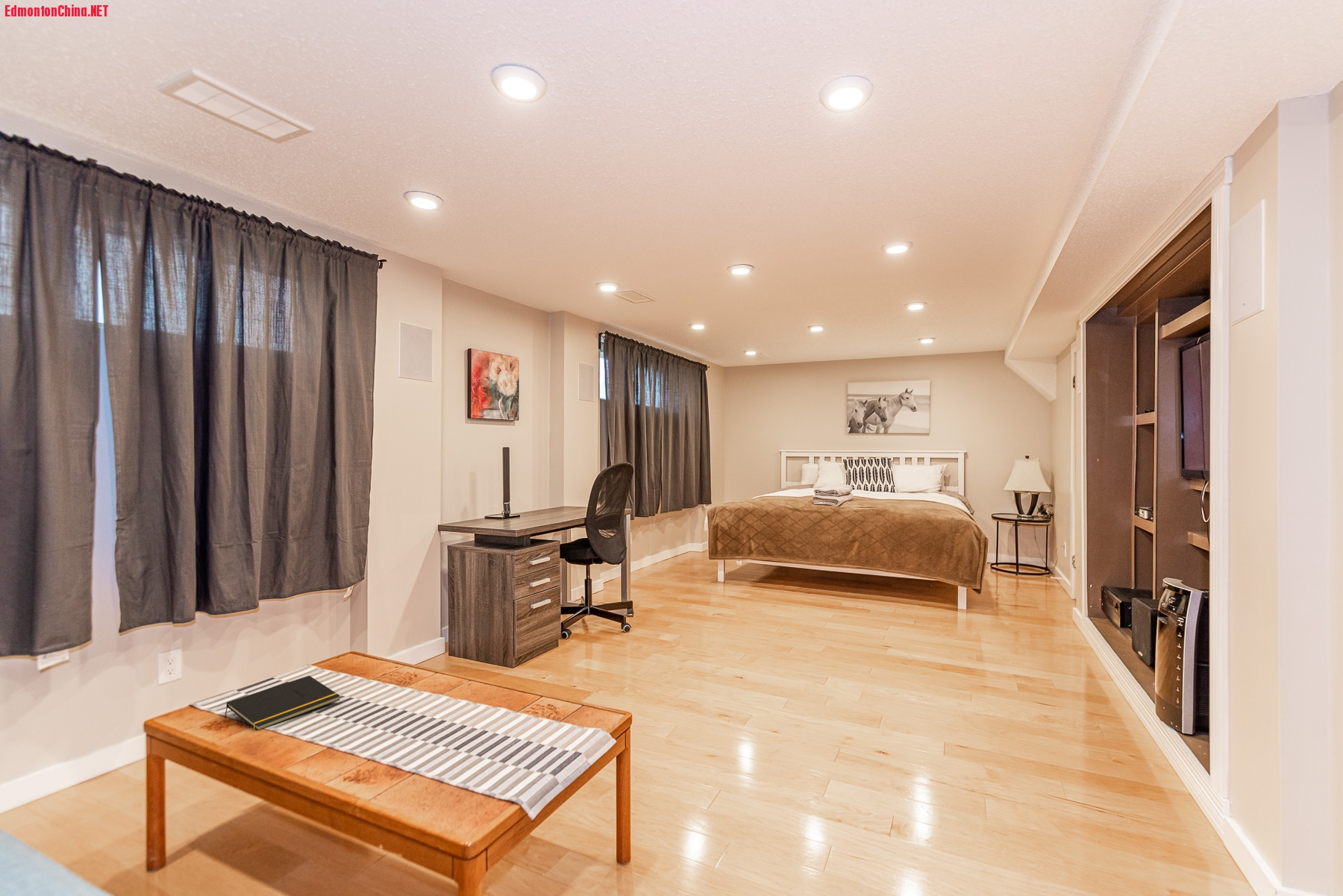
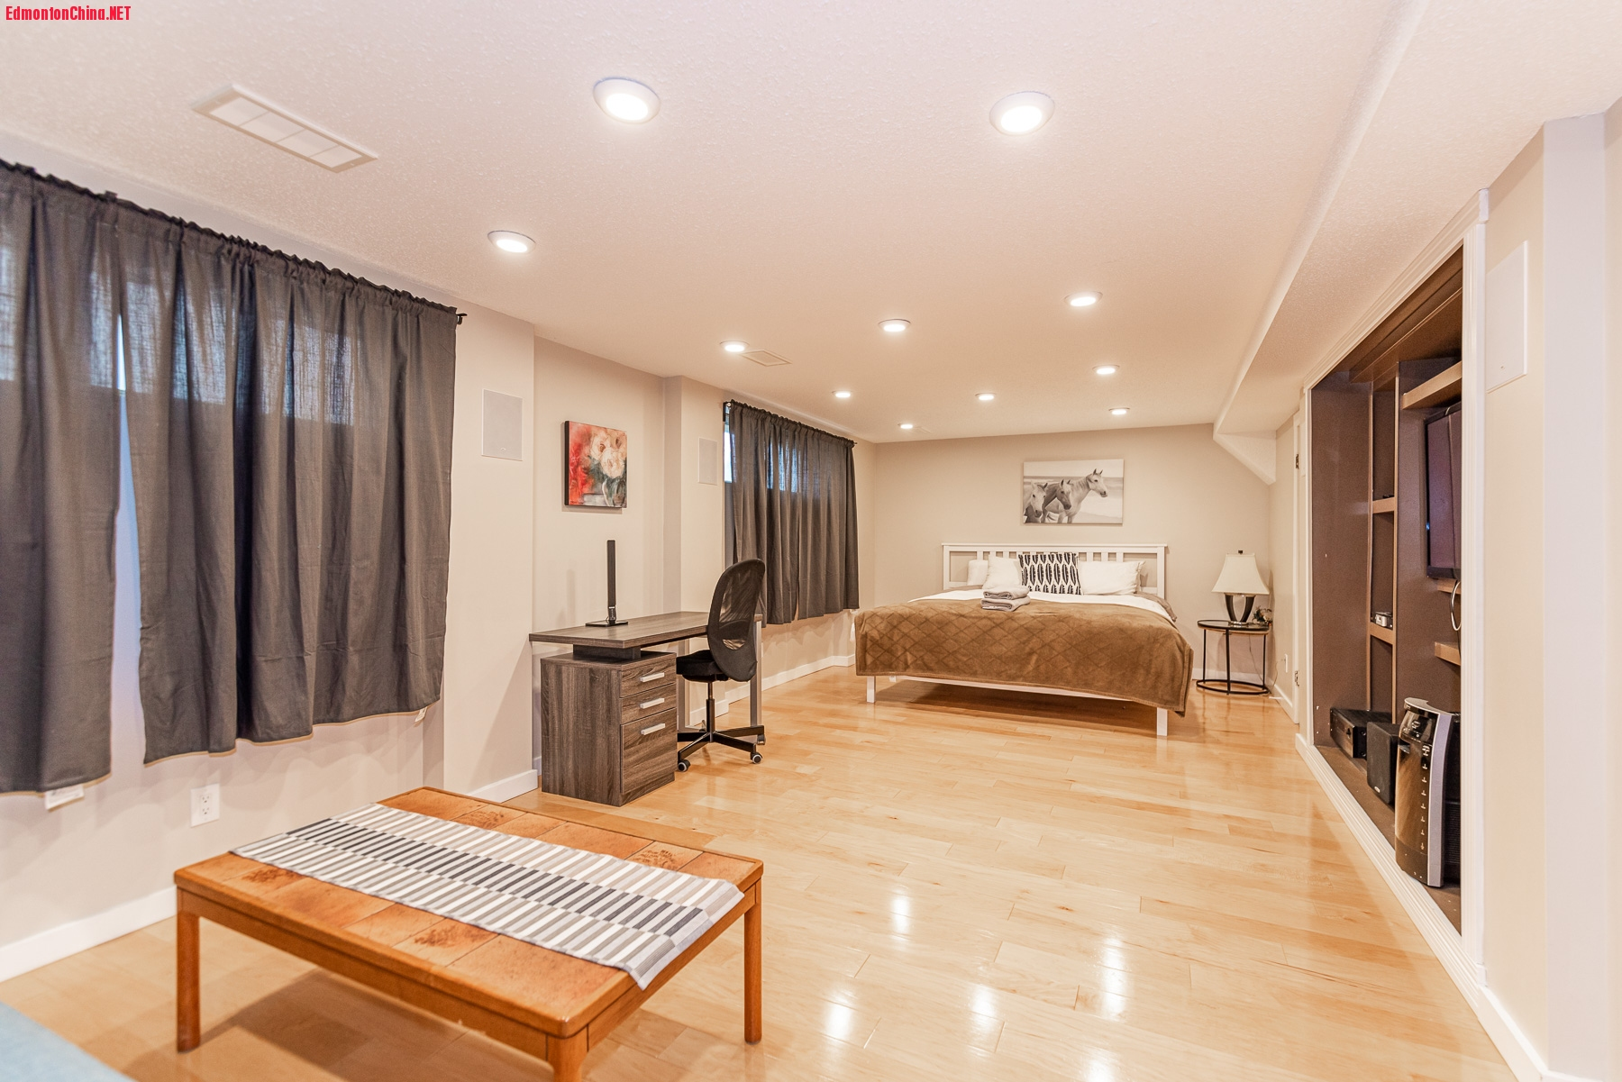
- notepad [224,675,341,731]
